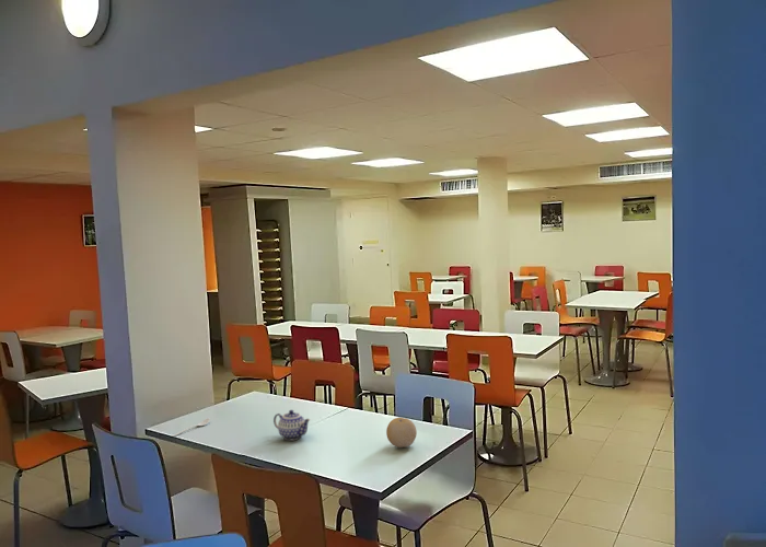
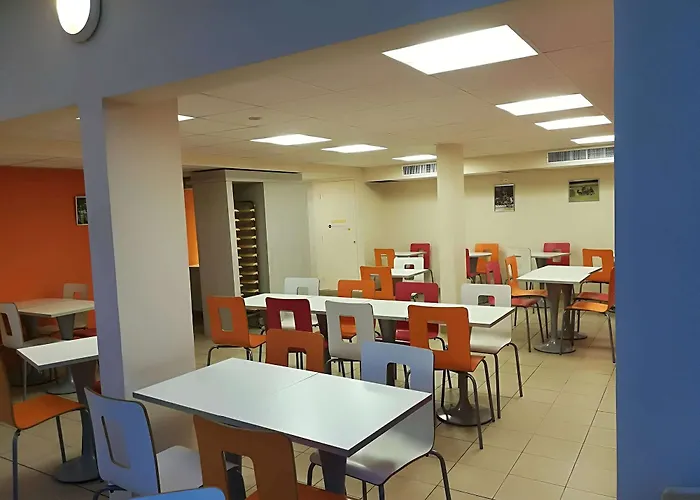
- teapot [272,409,311,441]
- fruit [385,417,418,449]
- spoon [170,417,211,438]
